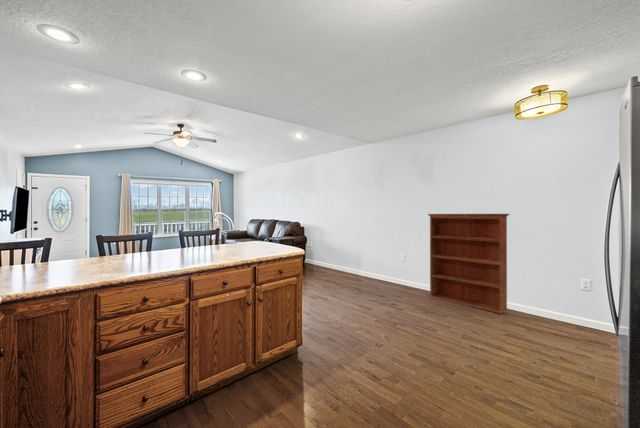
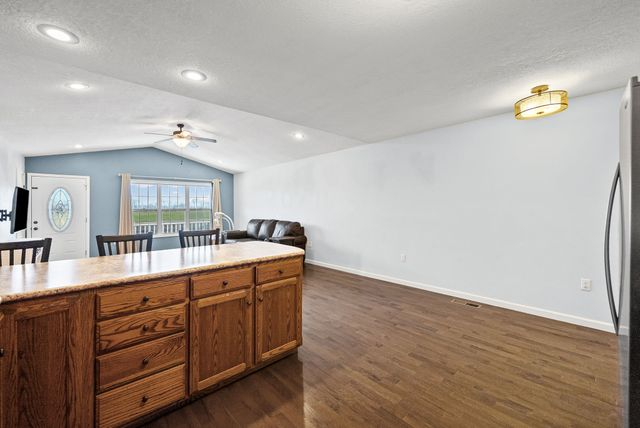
- bookcase [427,213,510,315]
